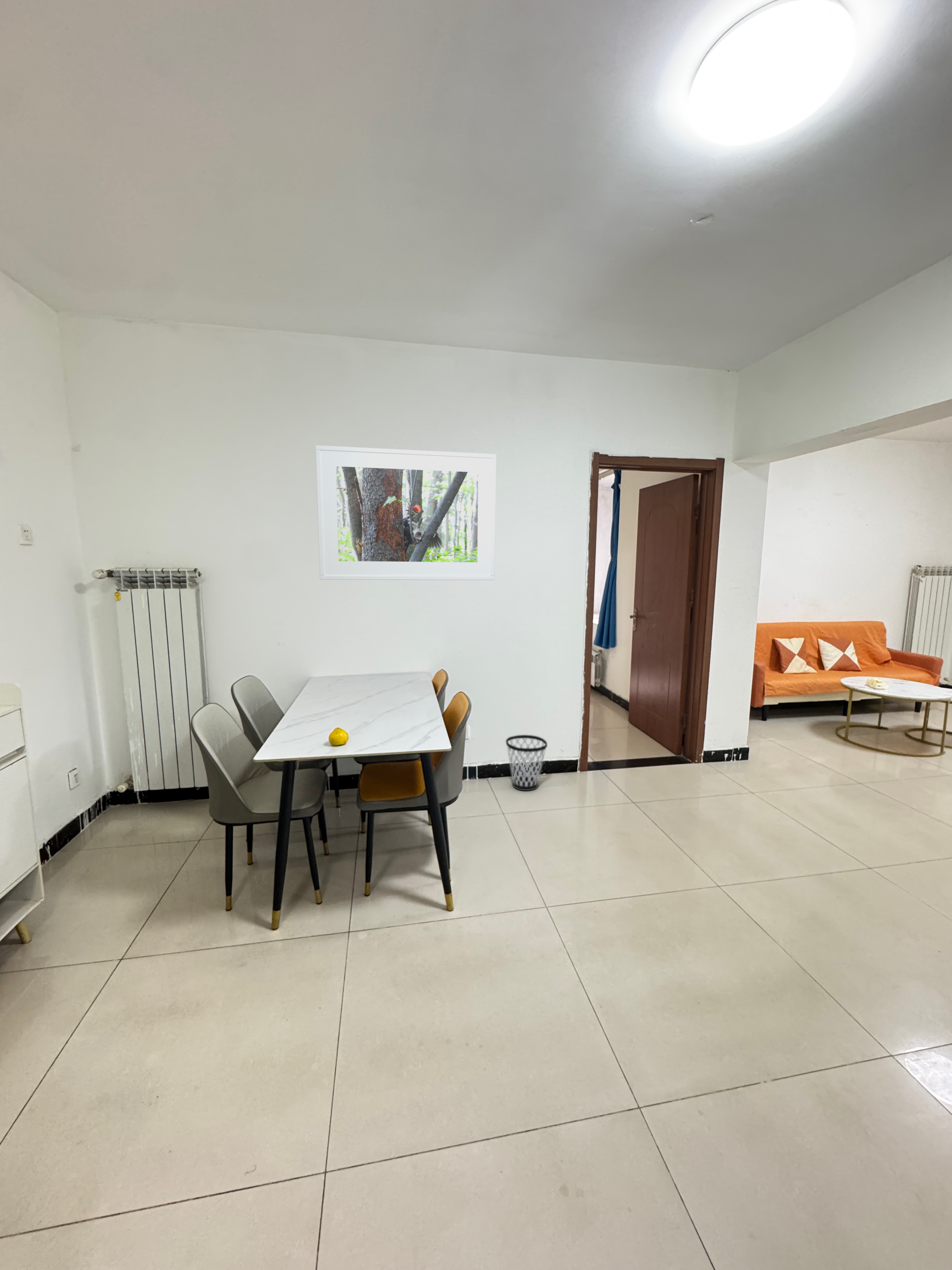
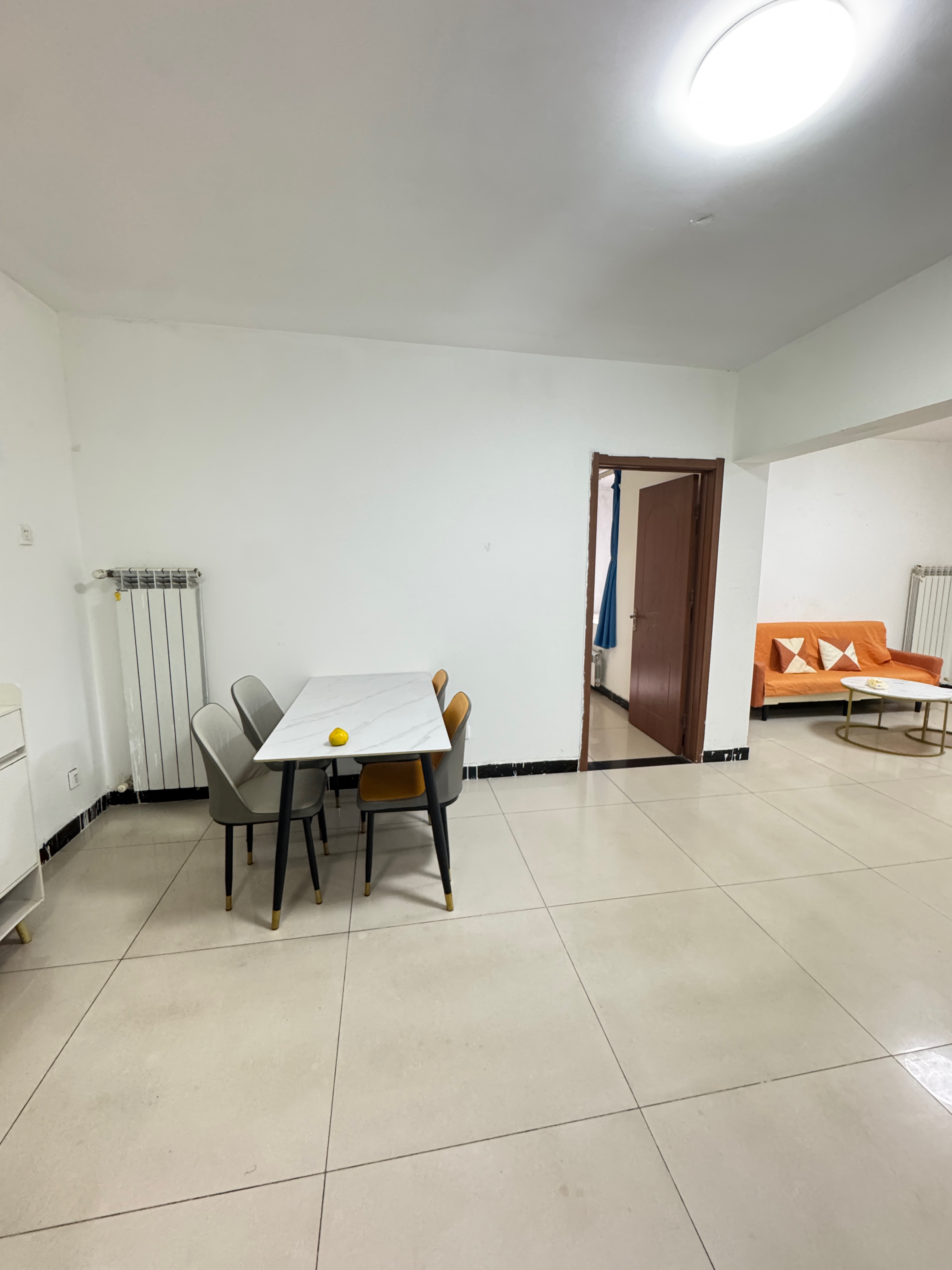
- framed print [315,445,496,581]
- wastebasket [506,735,547,791]
